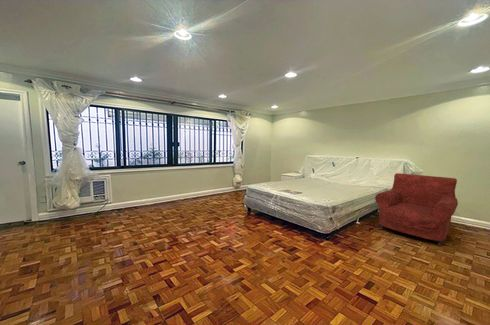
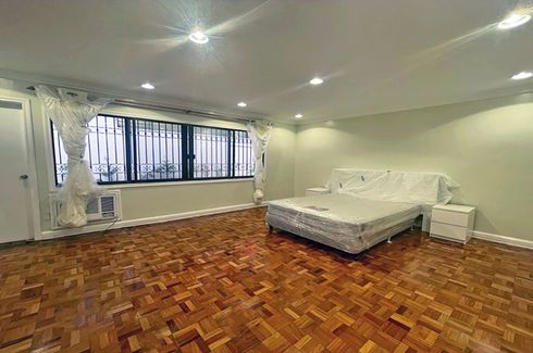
- armchair [374,172,459,247]
